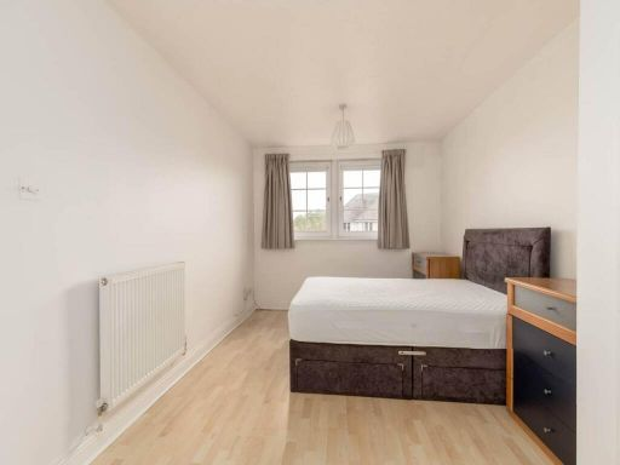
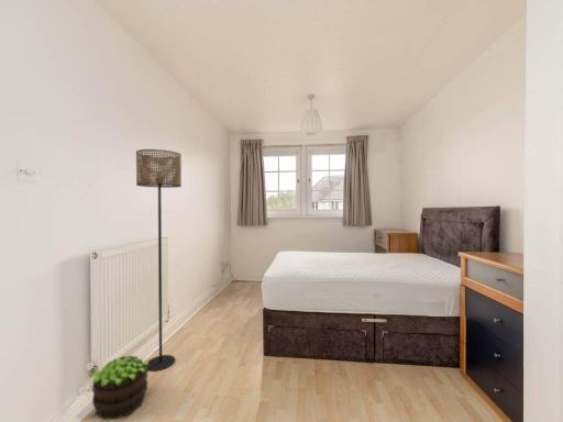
+ potted plant [91,355,148,421]
+ floor lamp [135,148,183,371]
